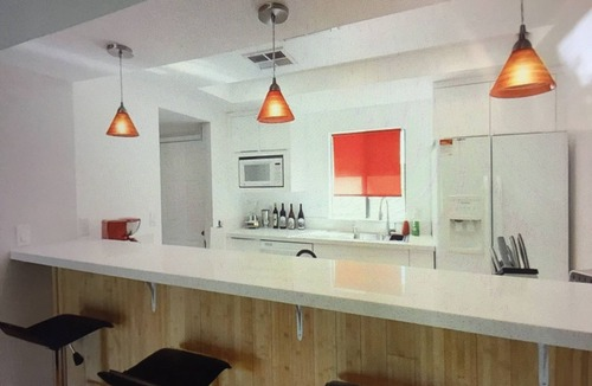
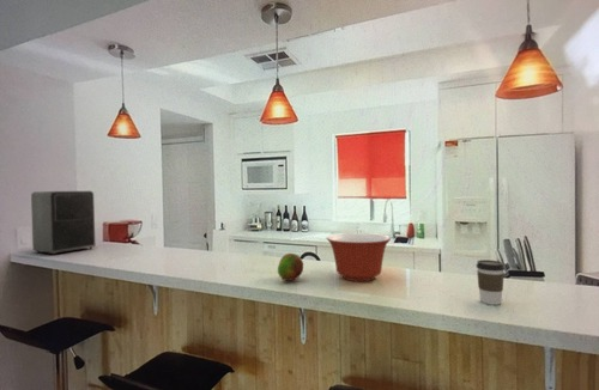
+ mixing bowl [326,232,392,282]
+ speaker [30,190,96,256]
+ fruit [277,252,304,282]
+ coffee cup [476,258,506,306]
